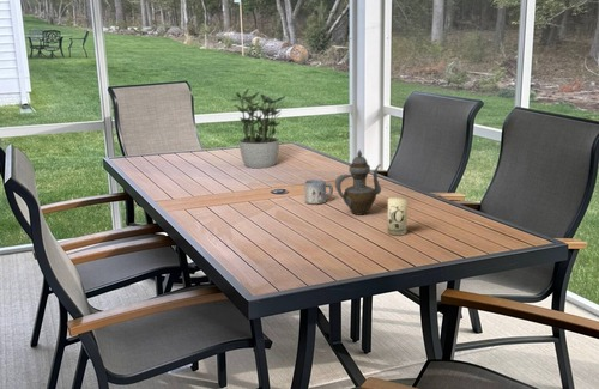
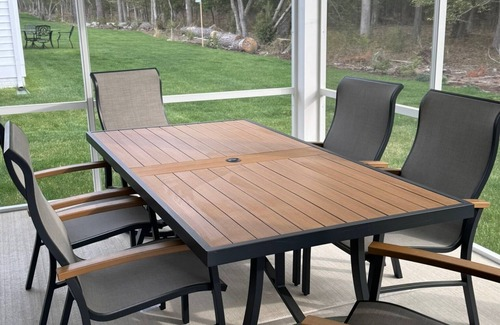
- candle [387,196,409,237]
- teapot [334,148,382,217]
- mug [303,178,334,206]
- potted plant [230,87,286,169]
